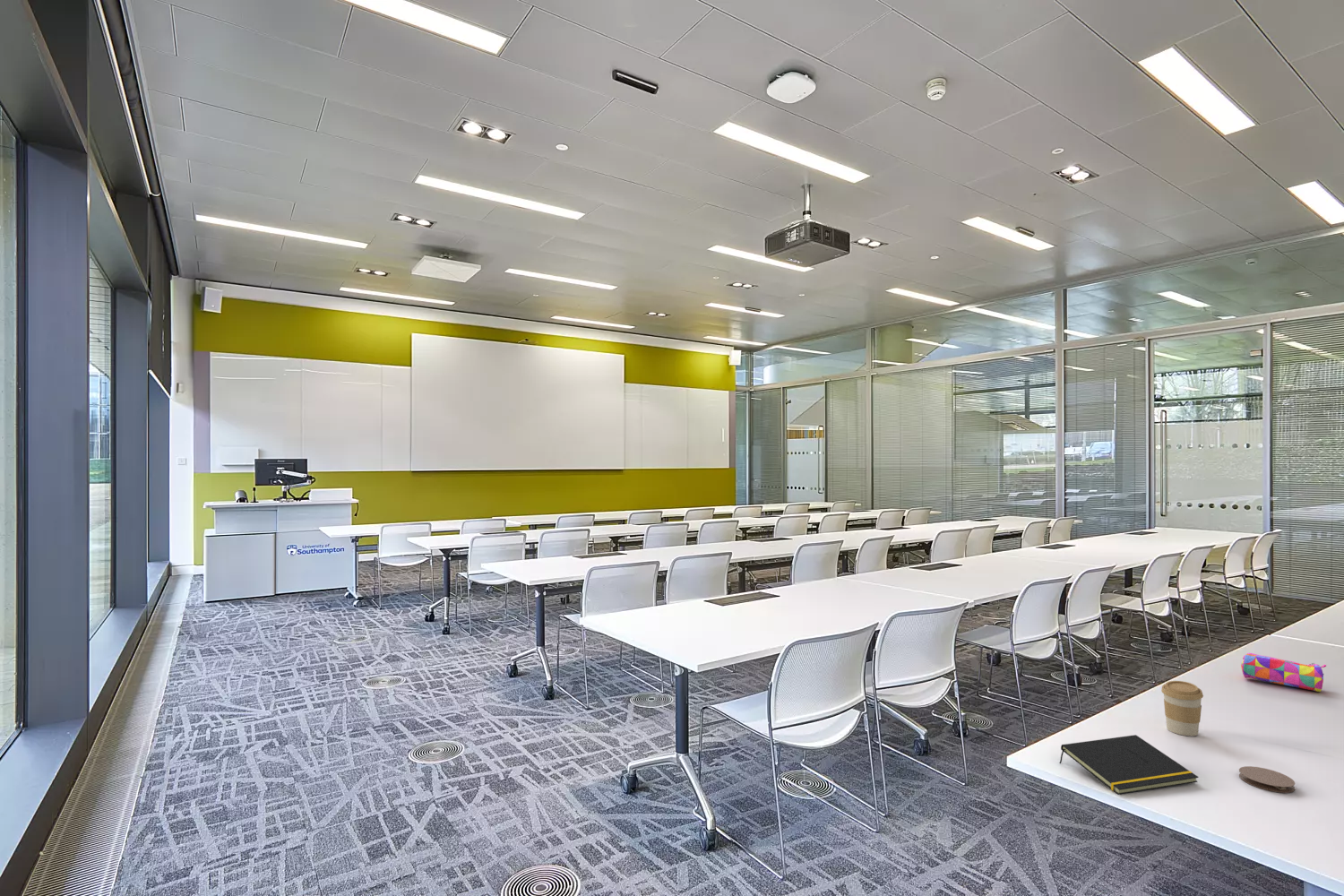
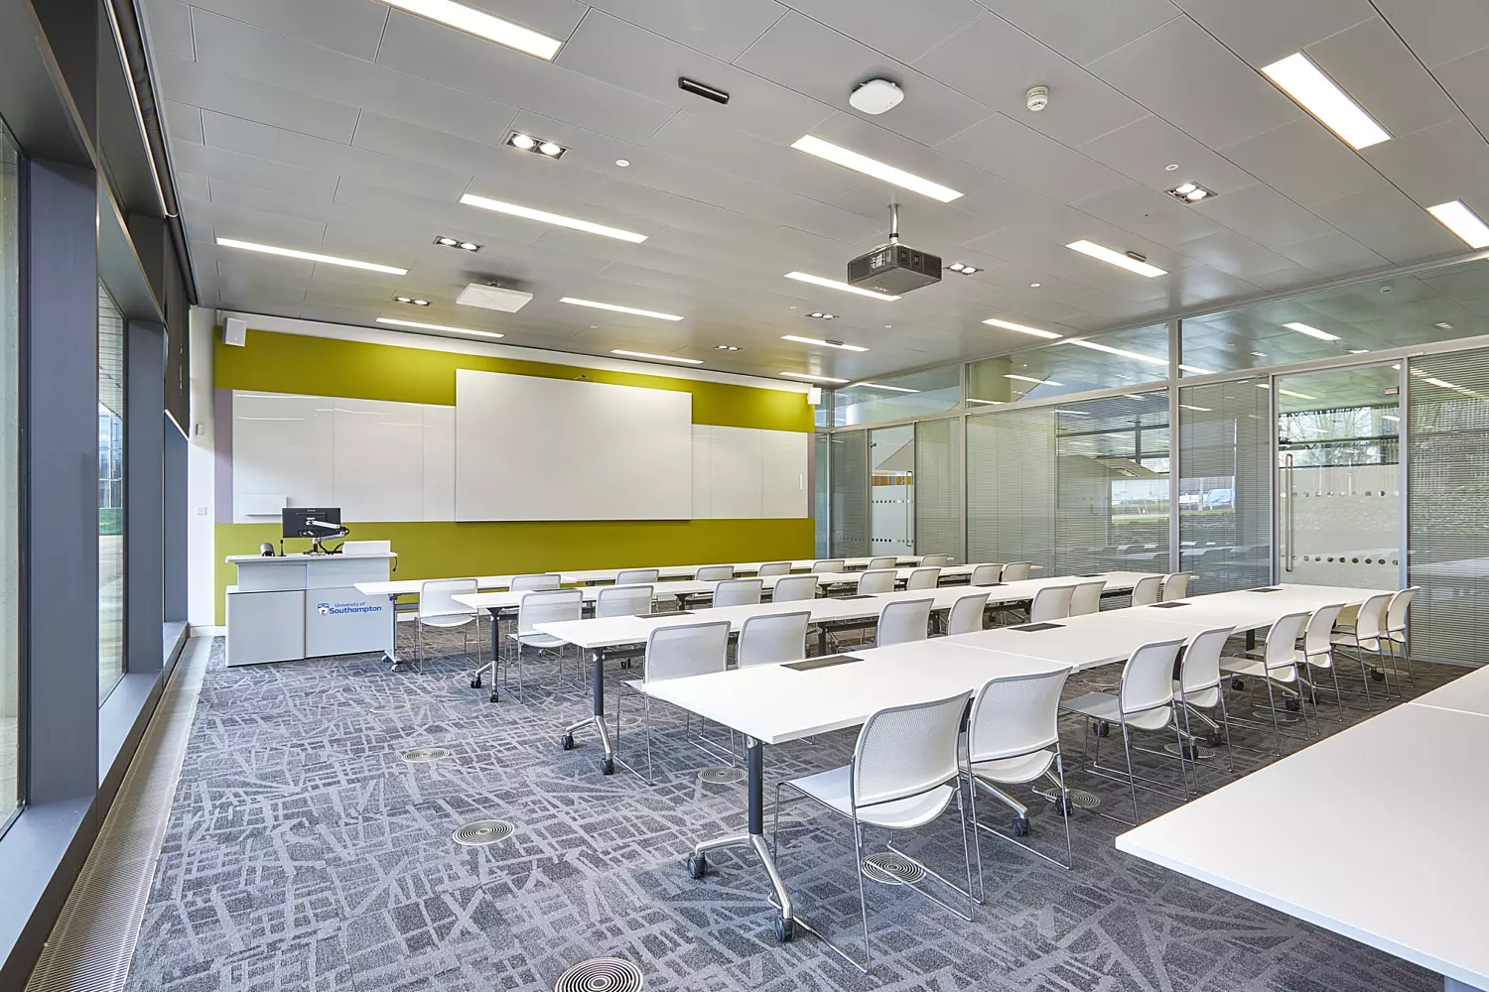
- coaster [1238,765,1296,794]
- pencil case [1240,652,1327,693]
- notepad [1058,734,1199,796]
- coffee cup [1160,680,1204,737]
